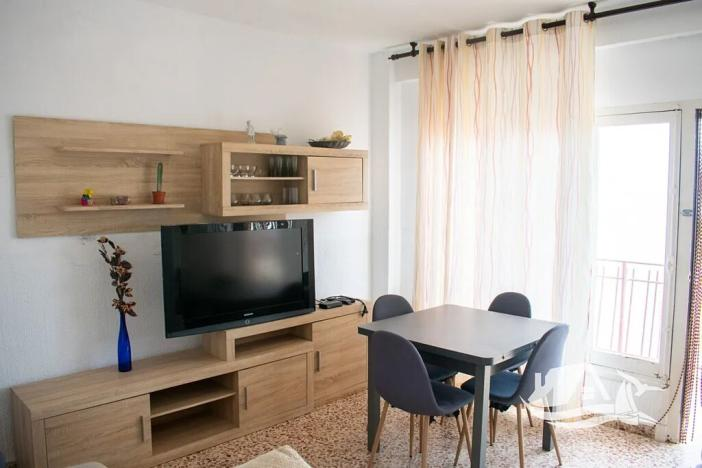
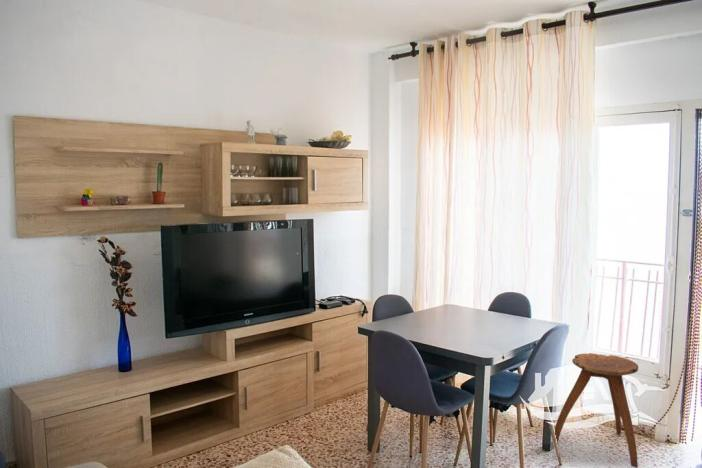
+ stool [554,352,639,468]
